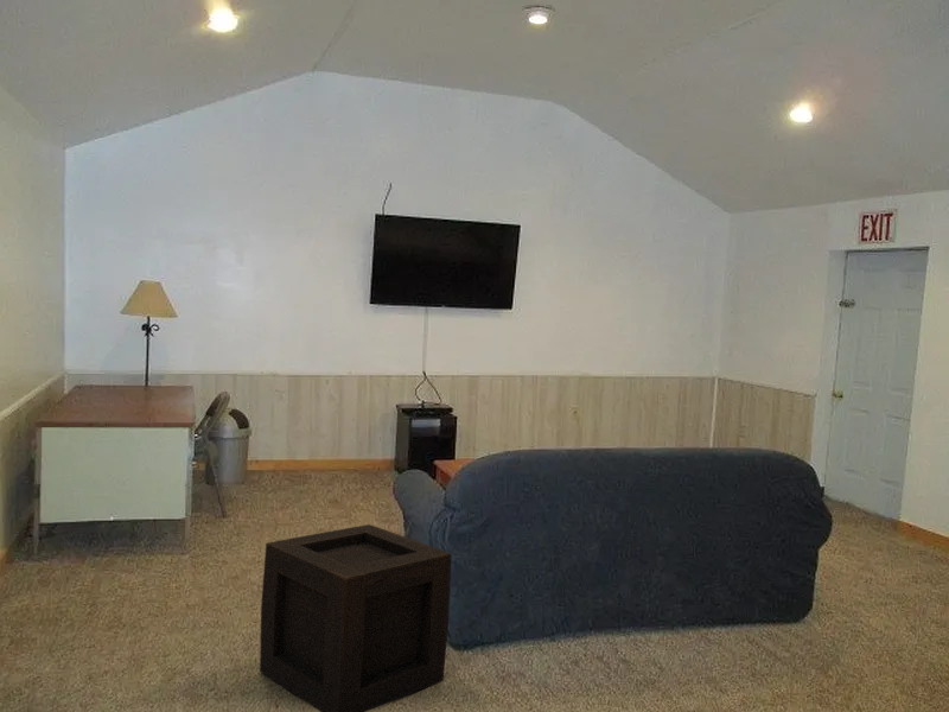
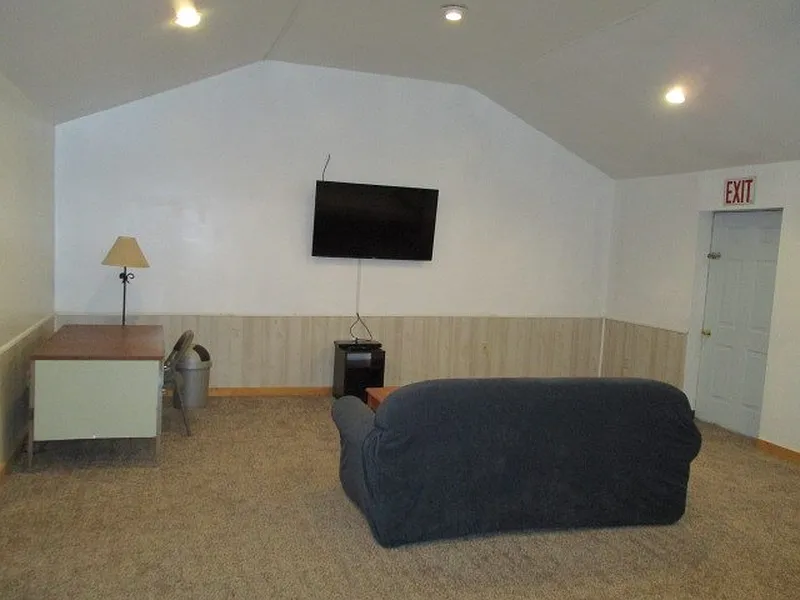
- wooden crate [259,523,452,712]
